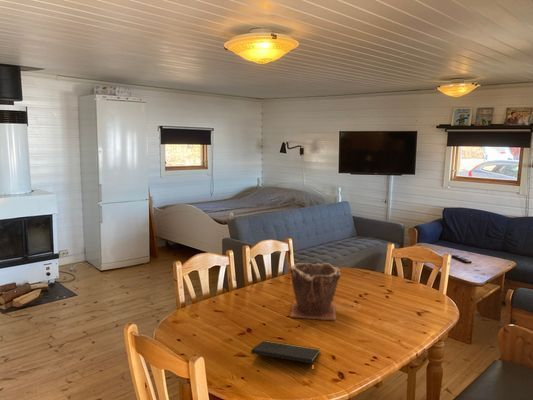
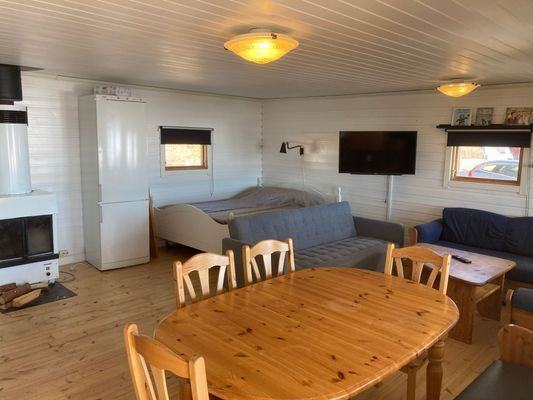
- notepad [250,339,321,373]
- plant pot [289,262,342,321]
